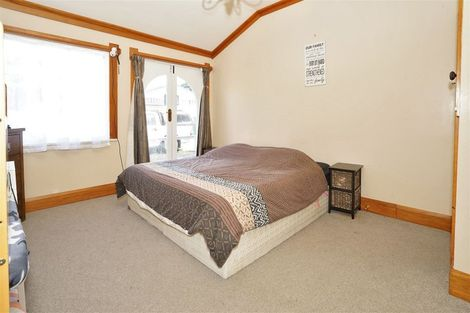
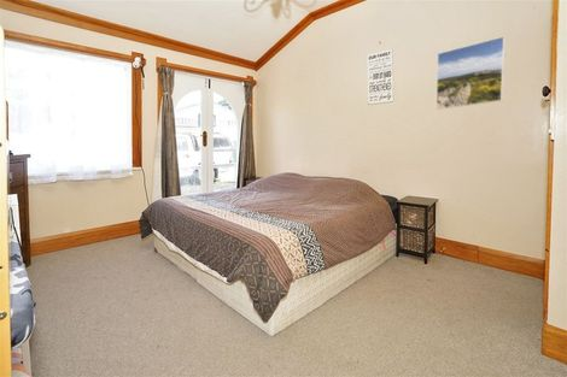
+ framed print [436,35,507,111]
